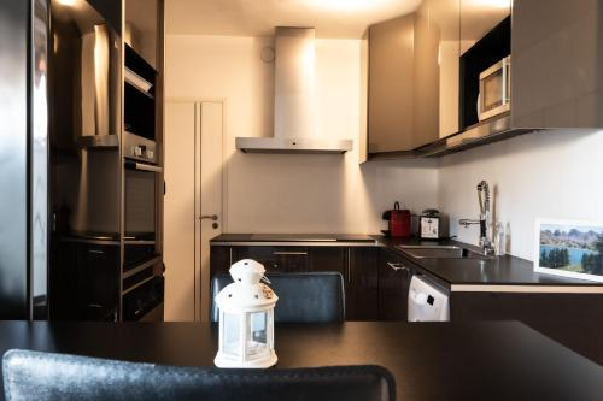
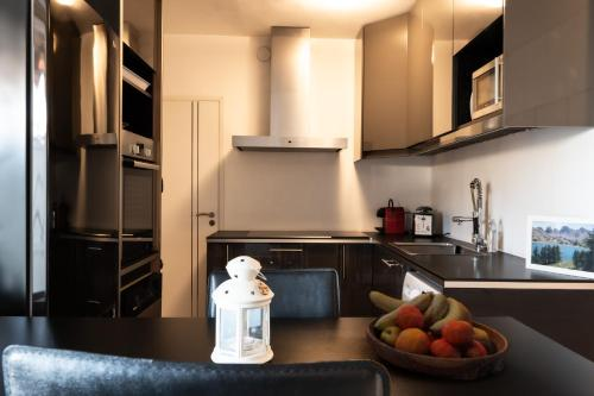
+ fruit bowl [365,290,512,382]
